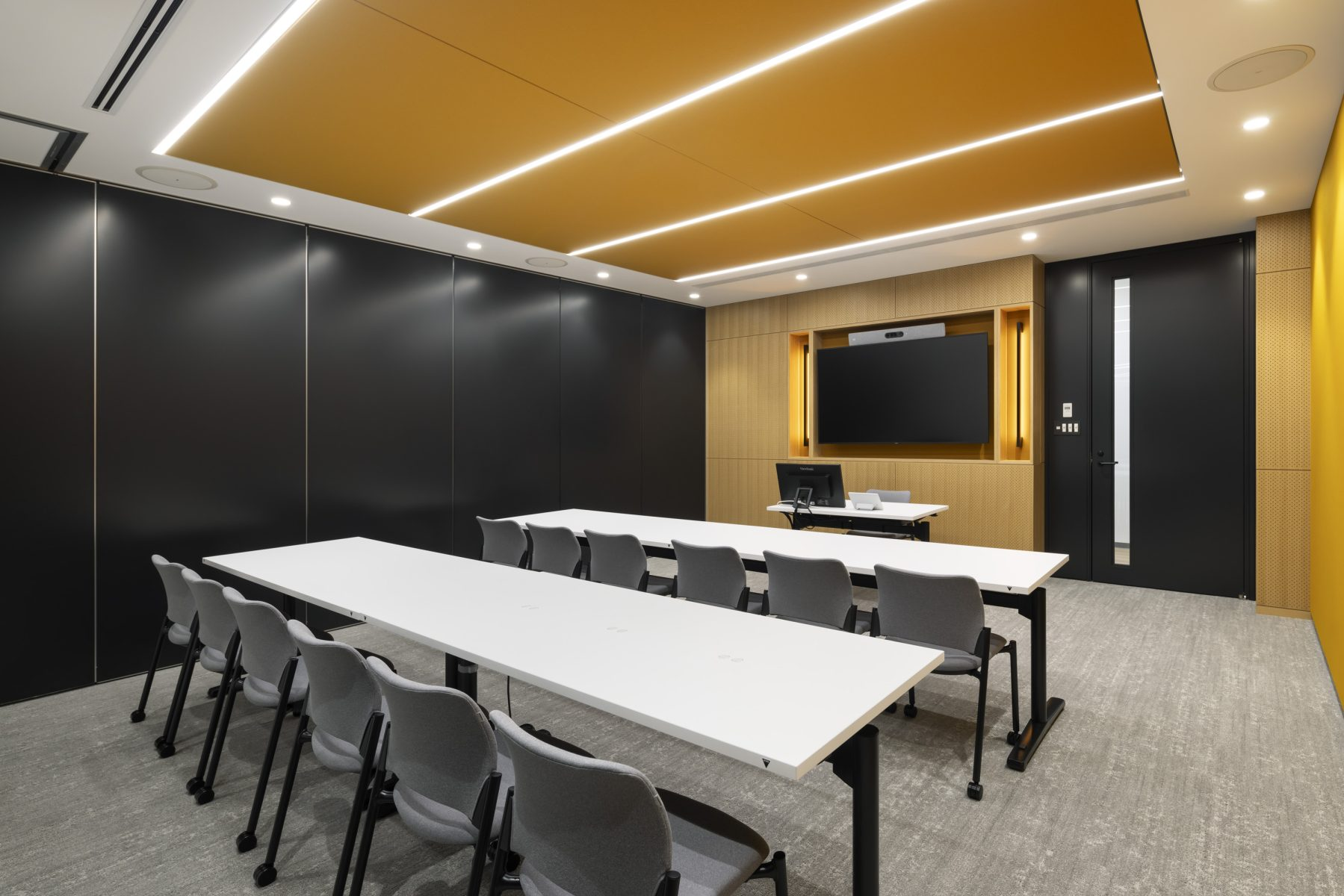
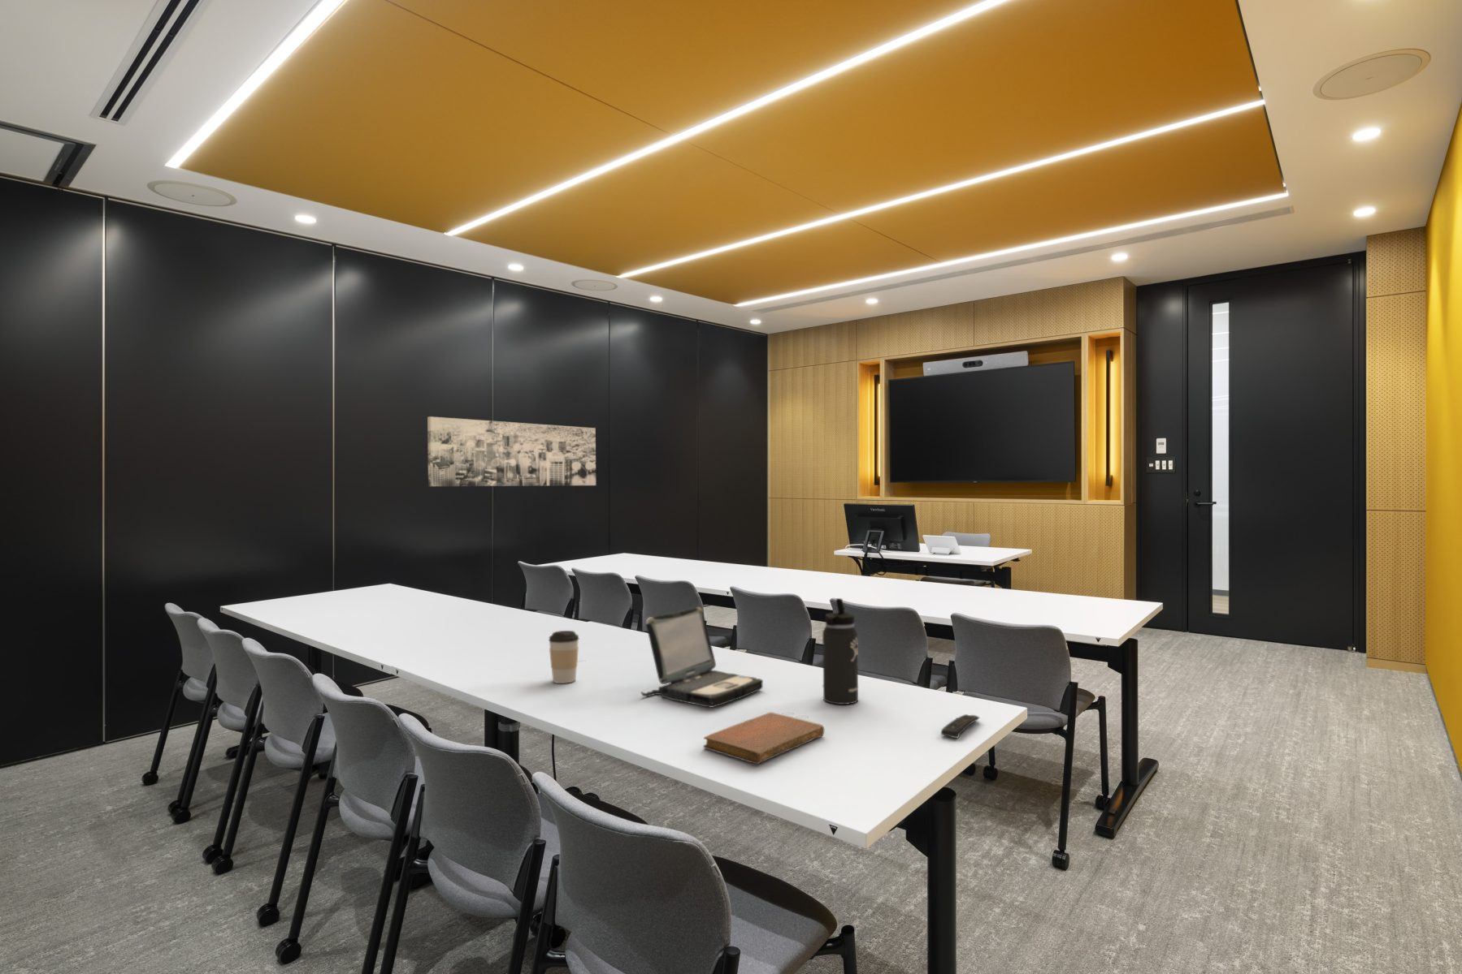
+ laptop [641,607,764,708]
+ wall art [426,415,596,487]
+ coffee cup [548,629,580,684]
+ thermos bottle [821,598,859,705]
+ remote control [940,713,980,738]
+ notebook [702,712,825,765]
